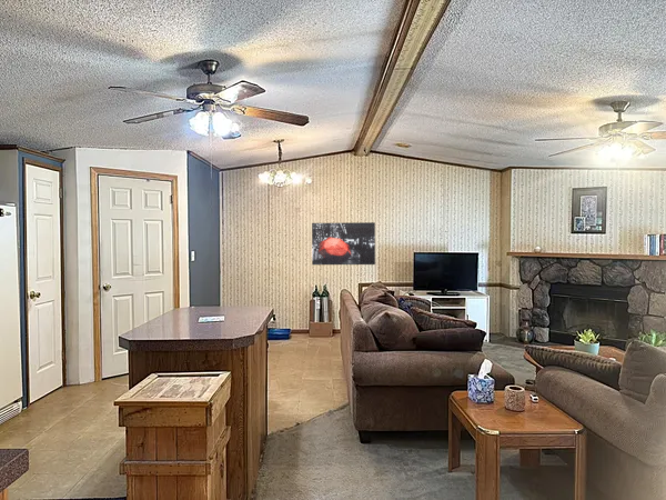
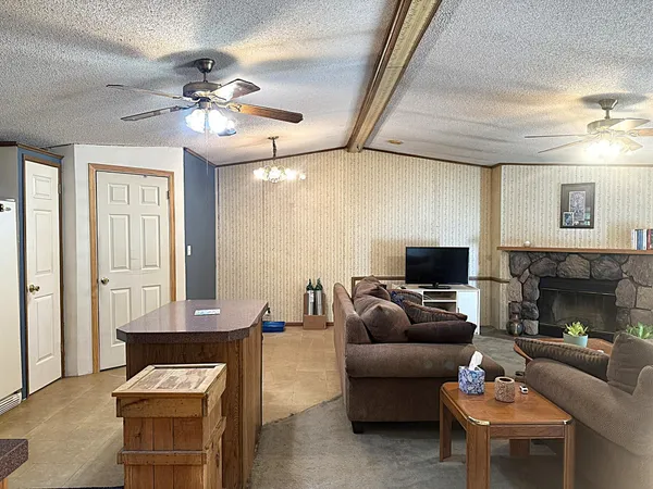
- wall art [311,221,376,266]
